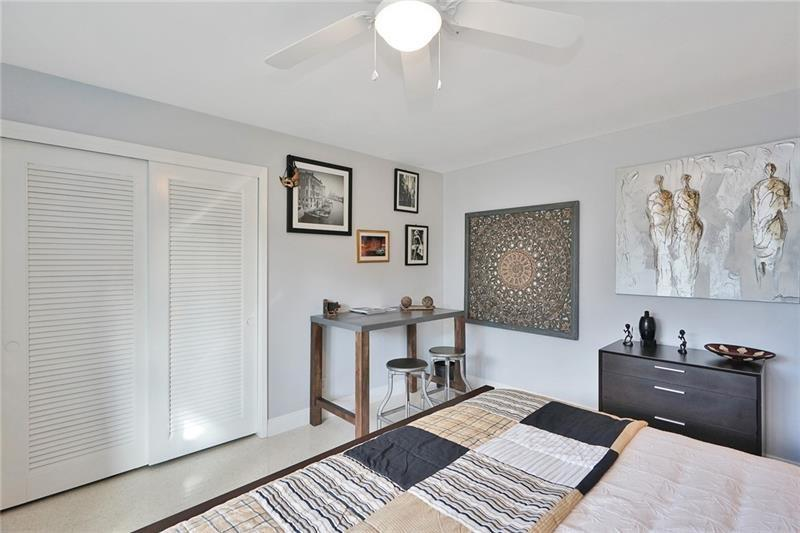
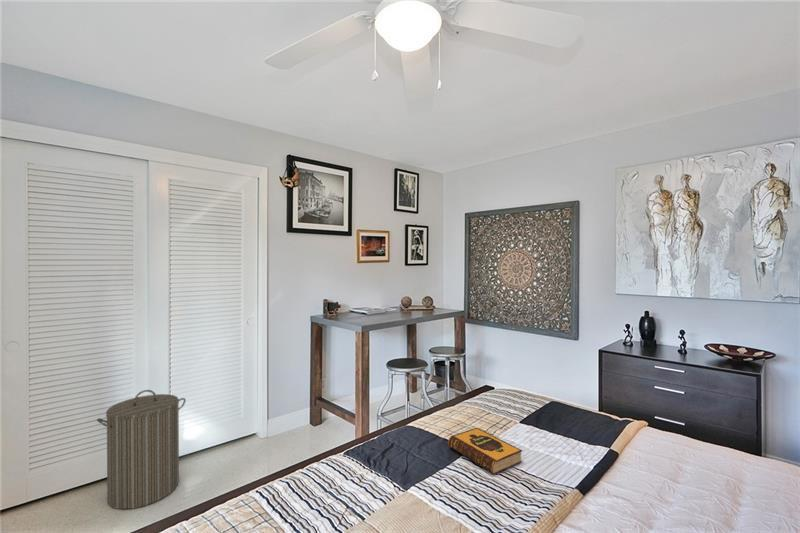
+ laundry hamper [96,389,187,510]
+ hardback book [447,427,523,475]
